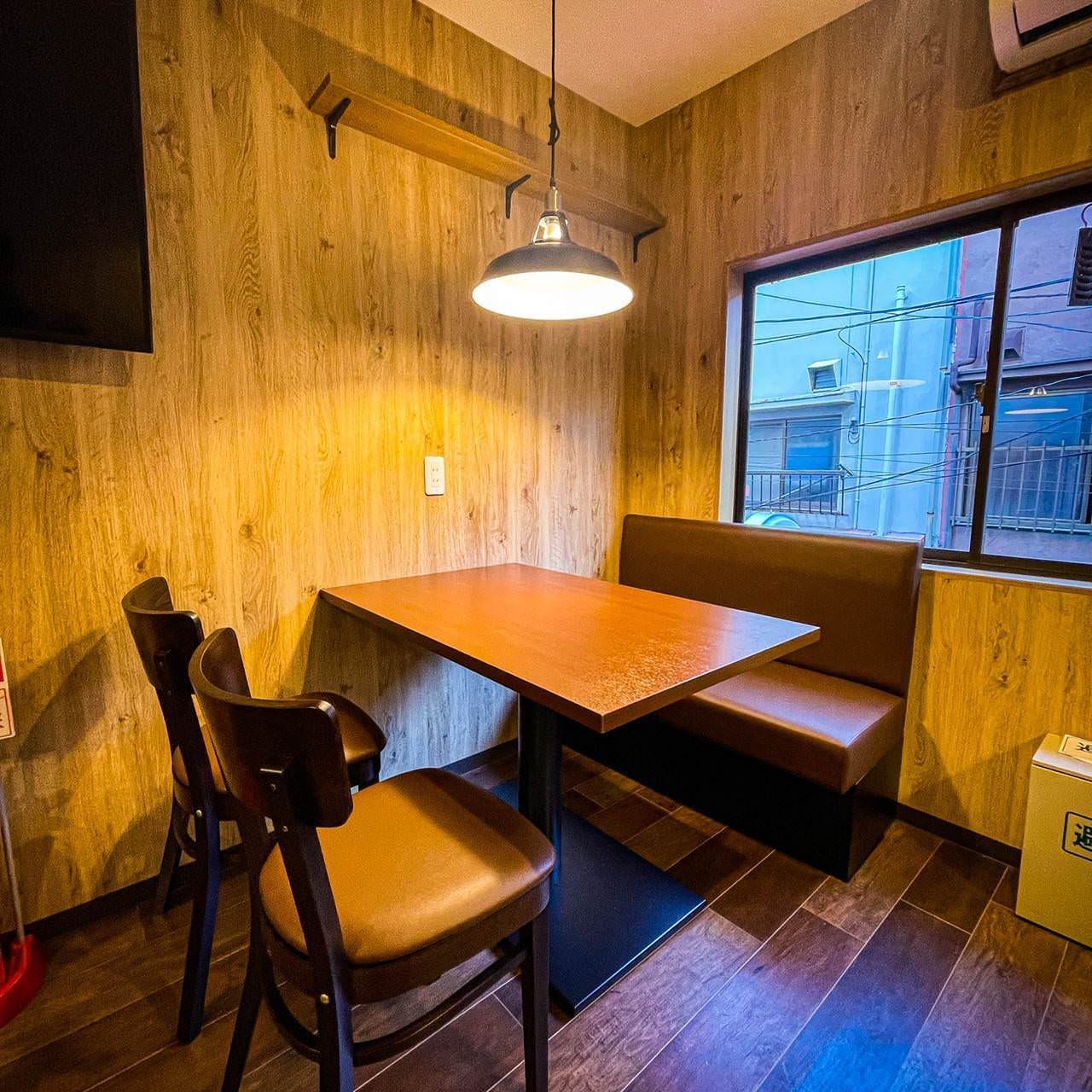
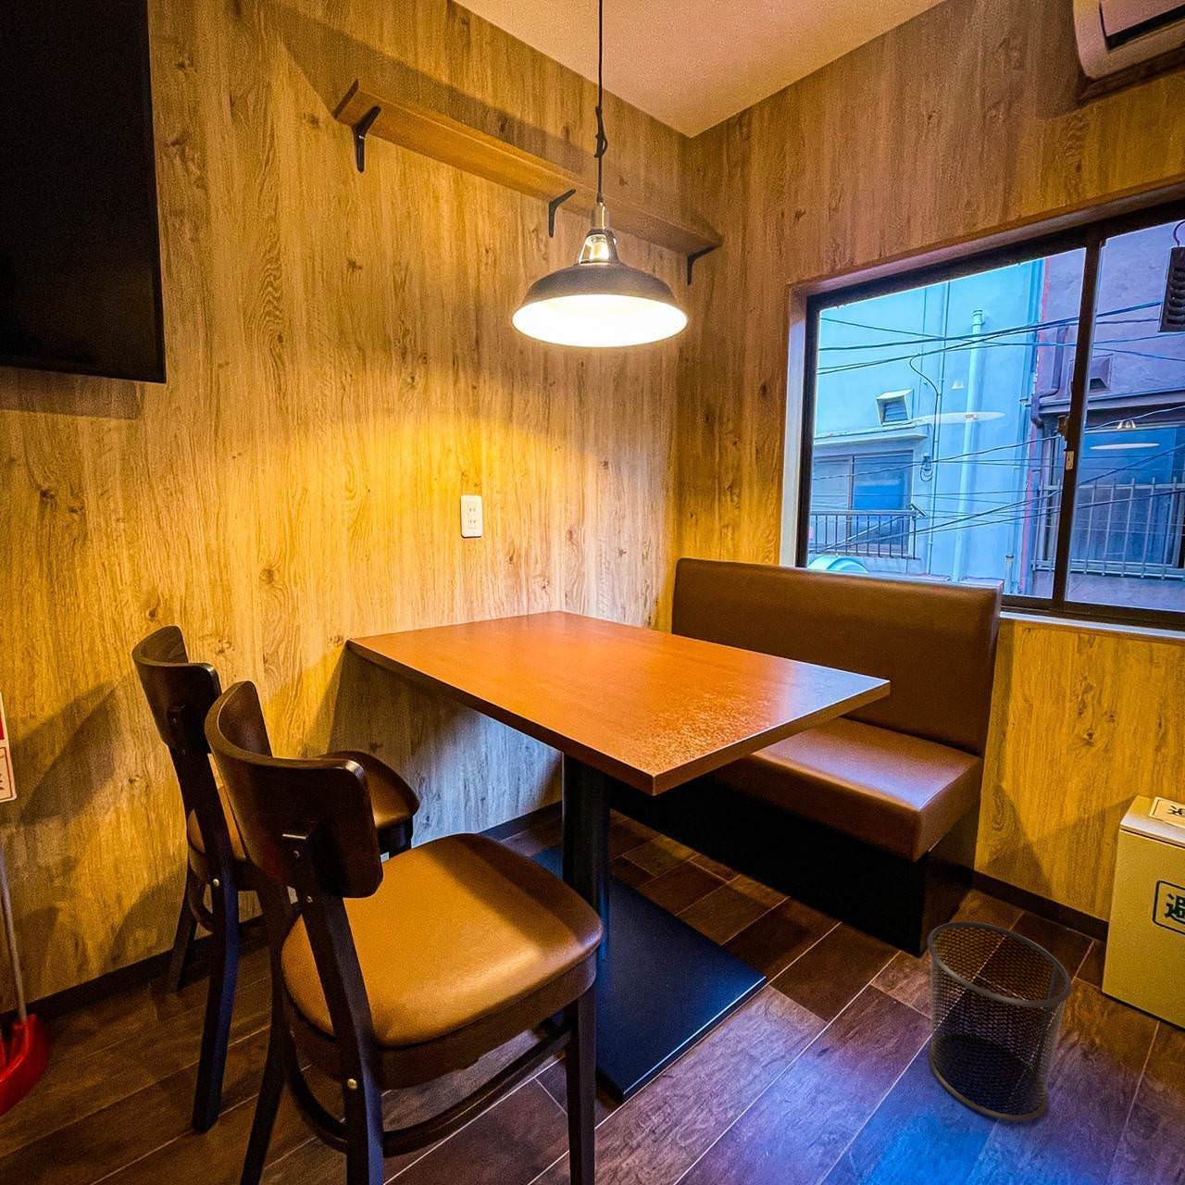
+ waste bin [927,920,1073,1122]
